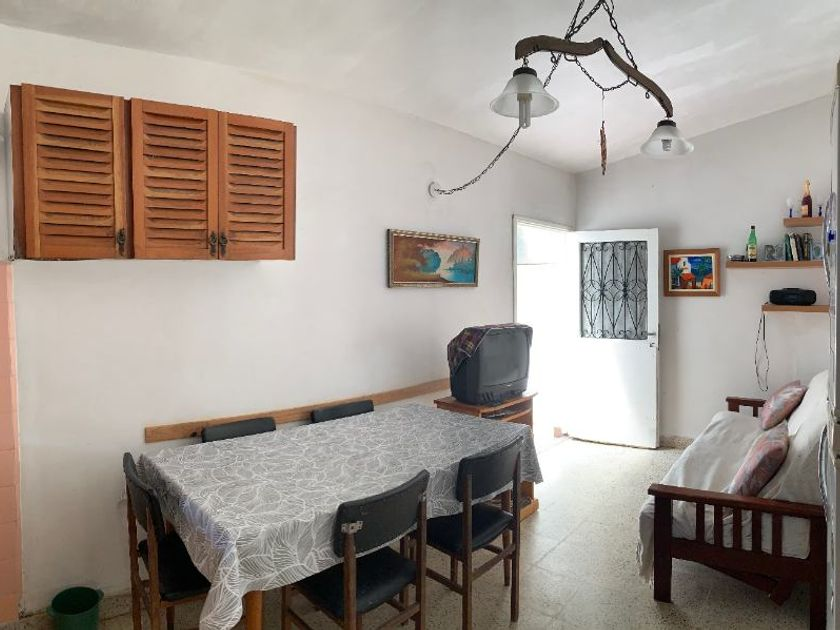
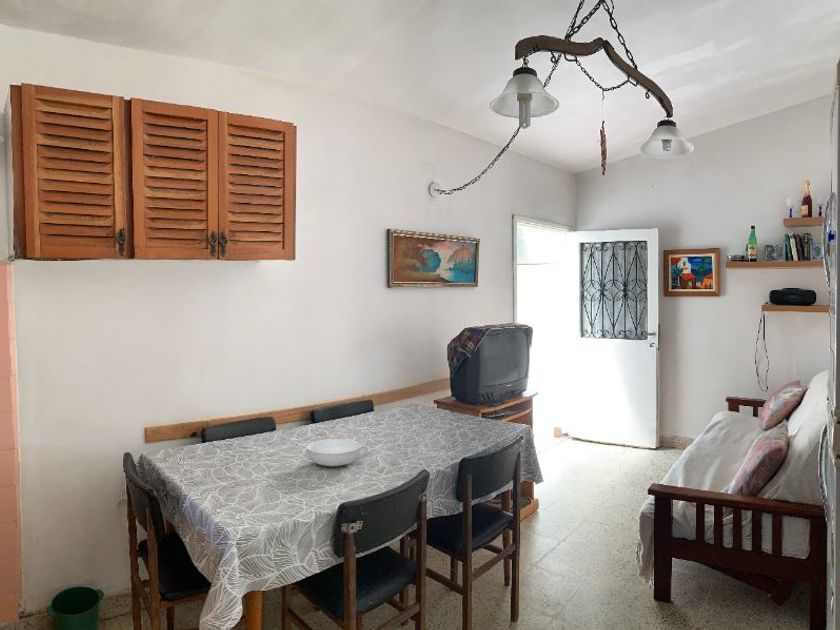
+ serving bowl [306,438,363,467]
